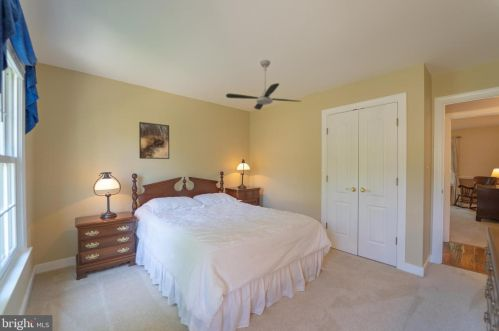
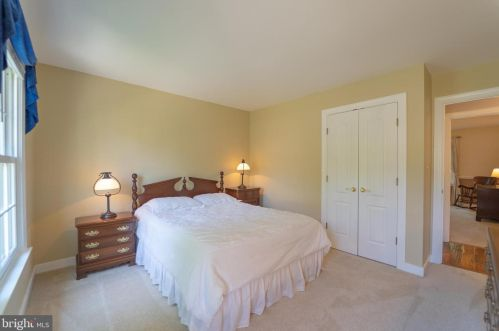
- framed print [138,121,170,160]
- ceiling fan [225,59,302,111]
